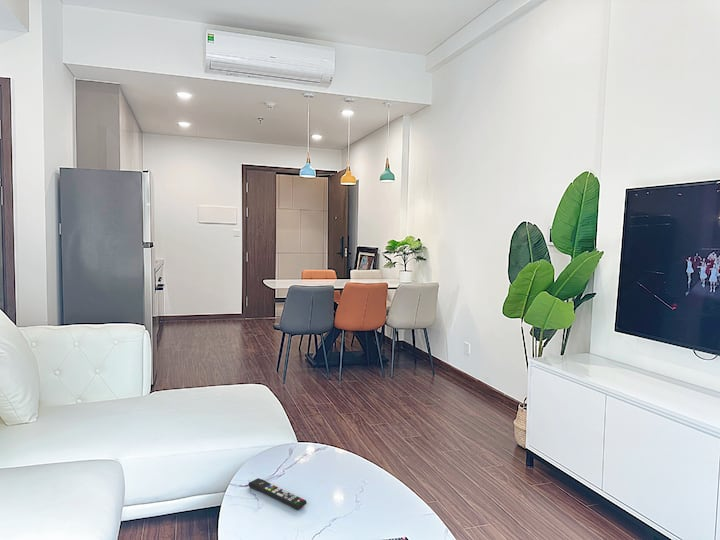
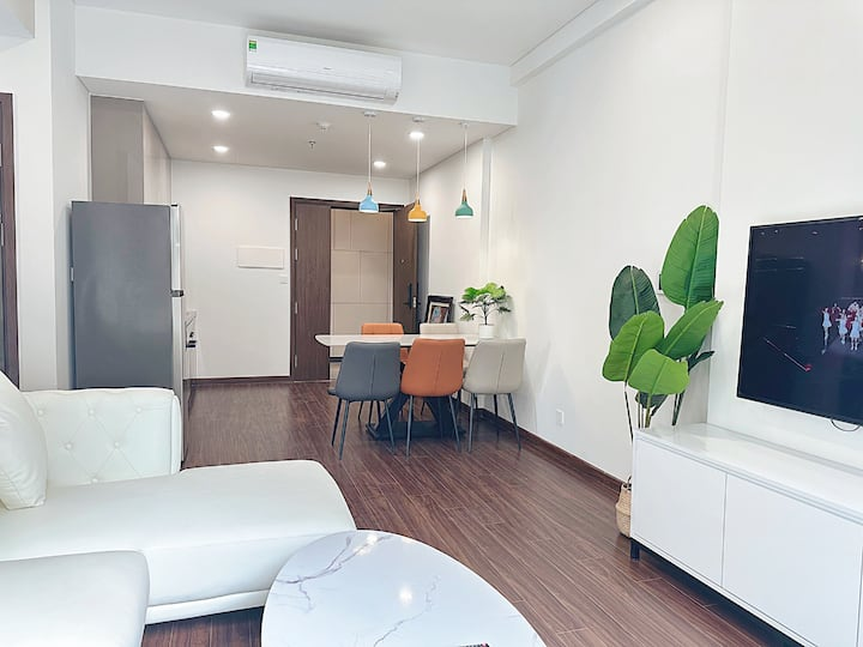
- remote control [247,477,308,510]
